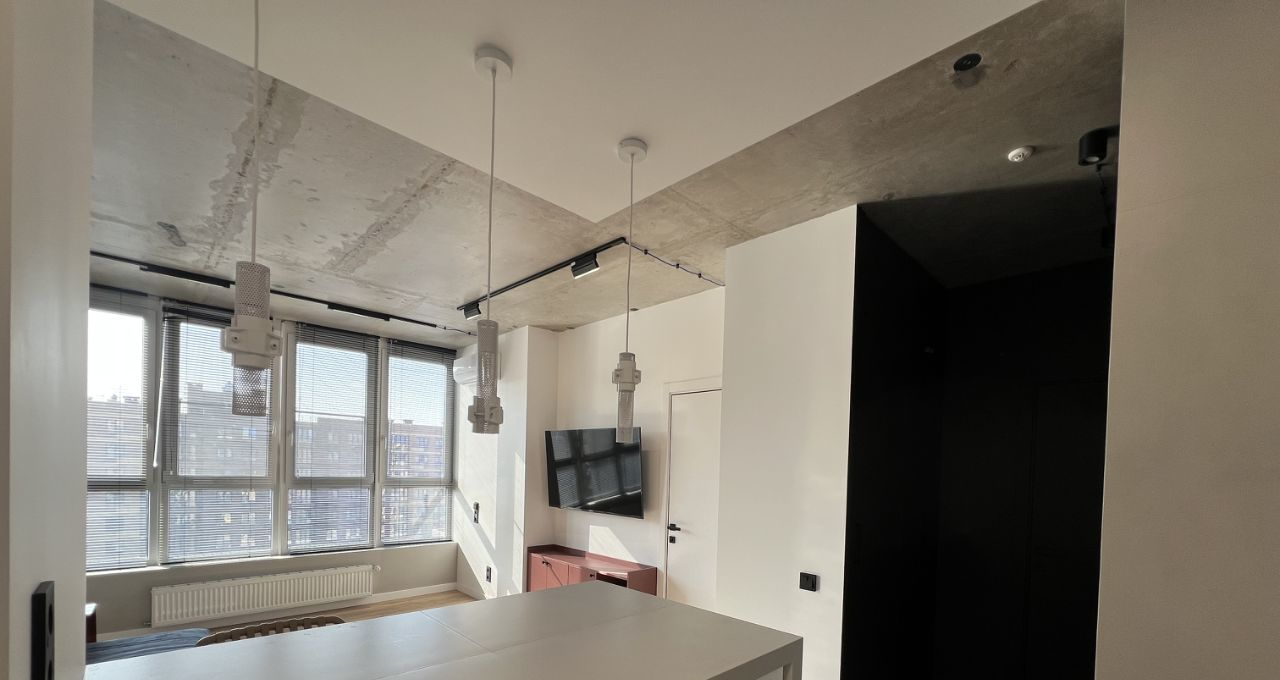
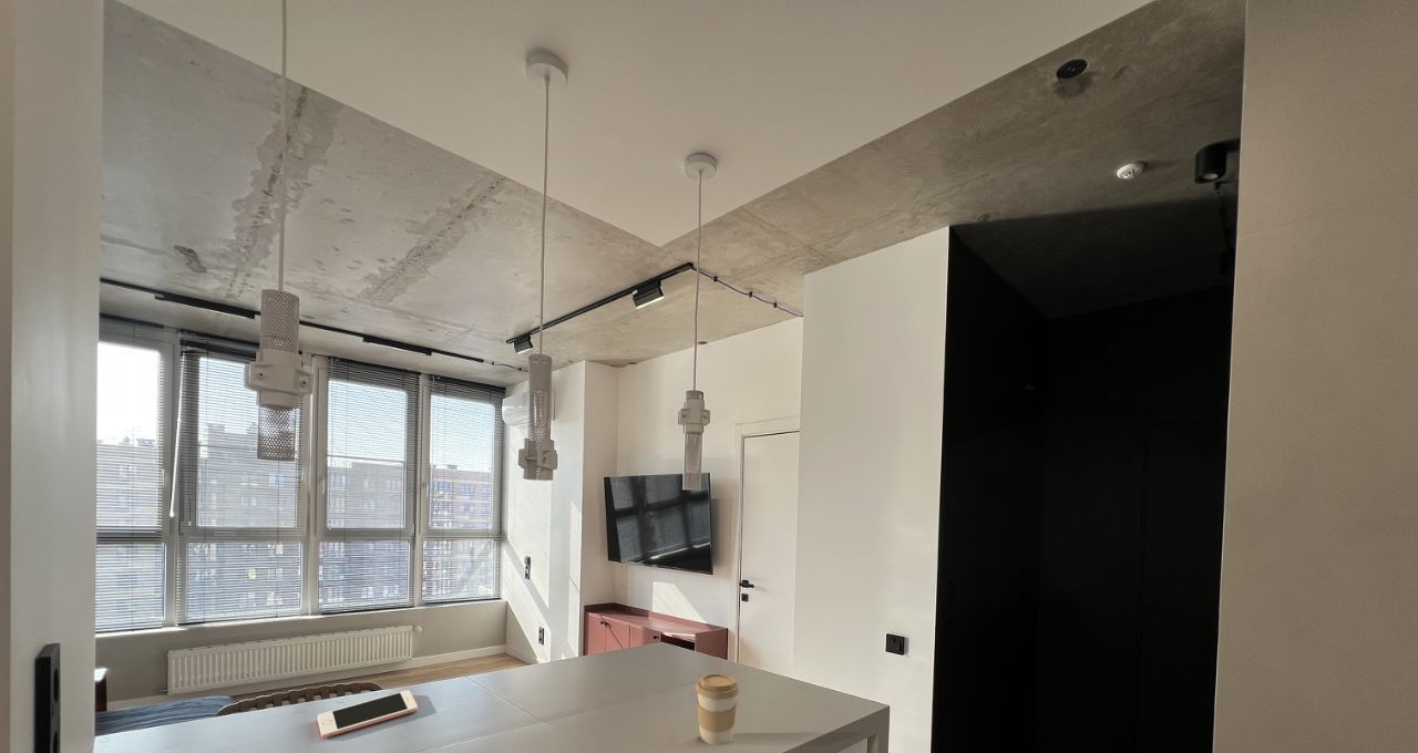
+ cell phone [317,689,419,740]
+ coffee cup [695,672,740,746]
